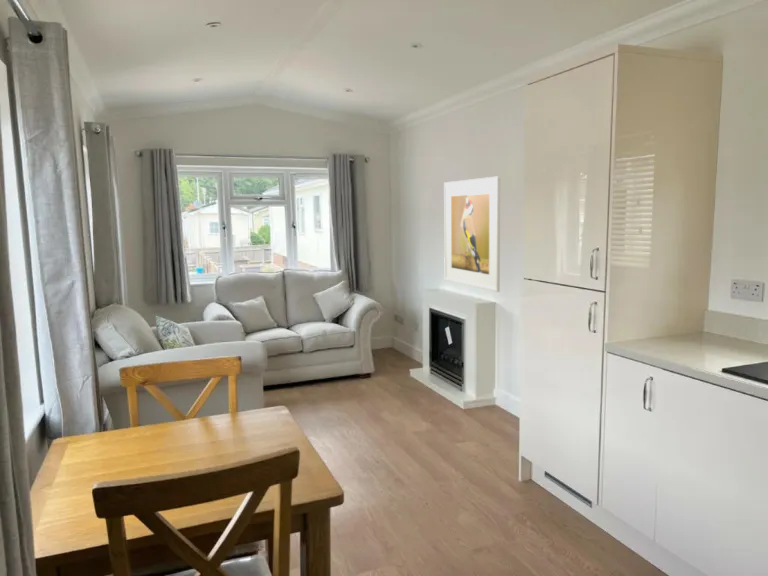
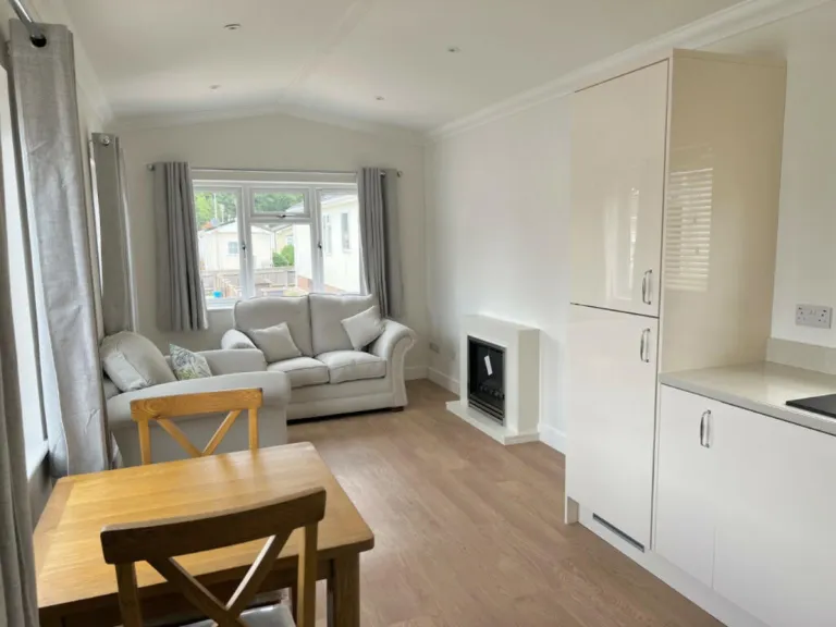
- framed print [443,175,501,293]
